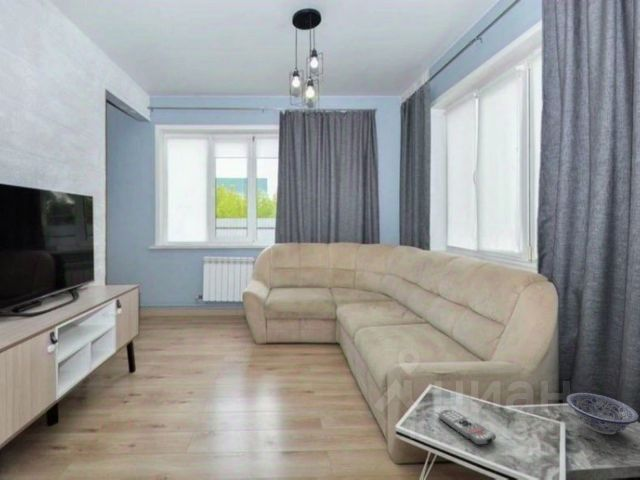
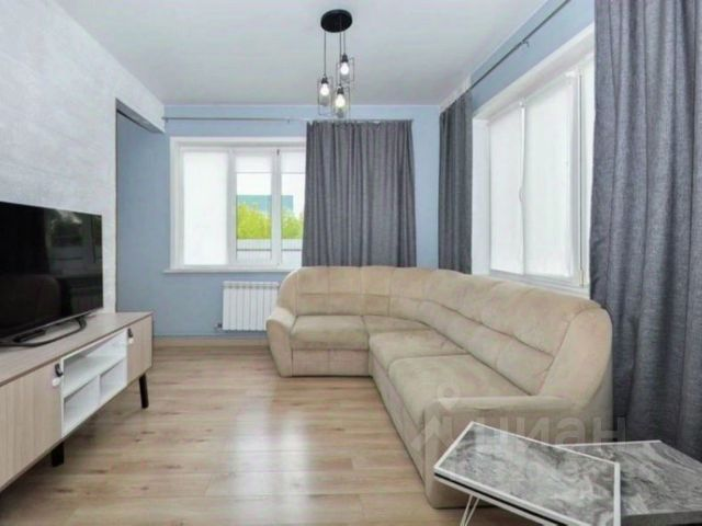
- bowl [565,392,640,435]
- remote control [438,409,497,446]
